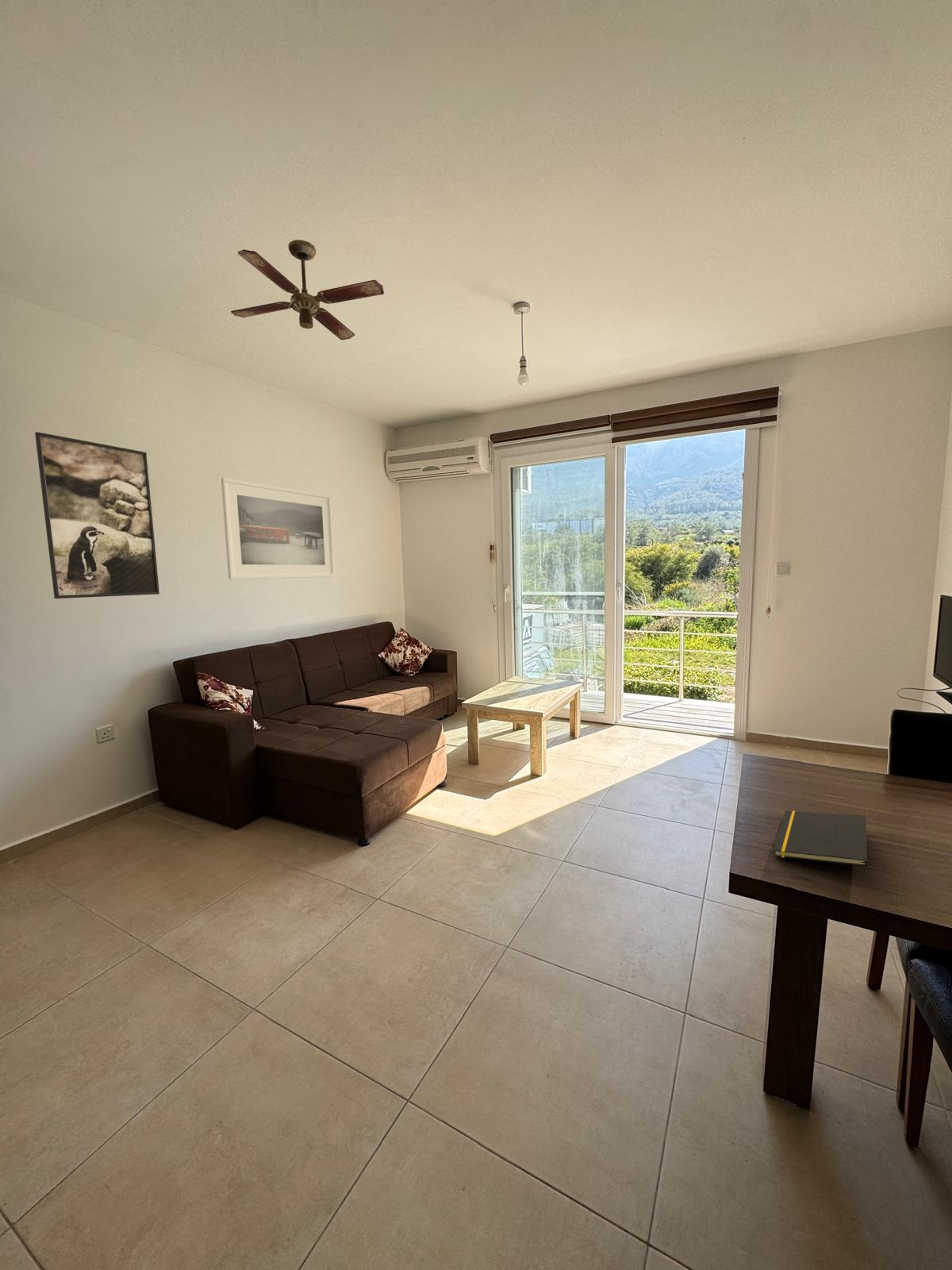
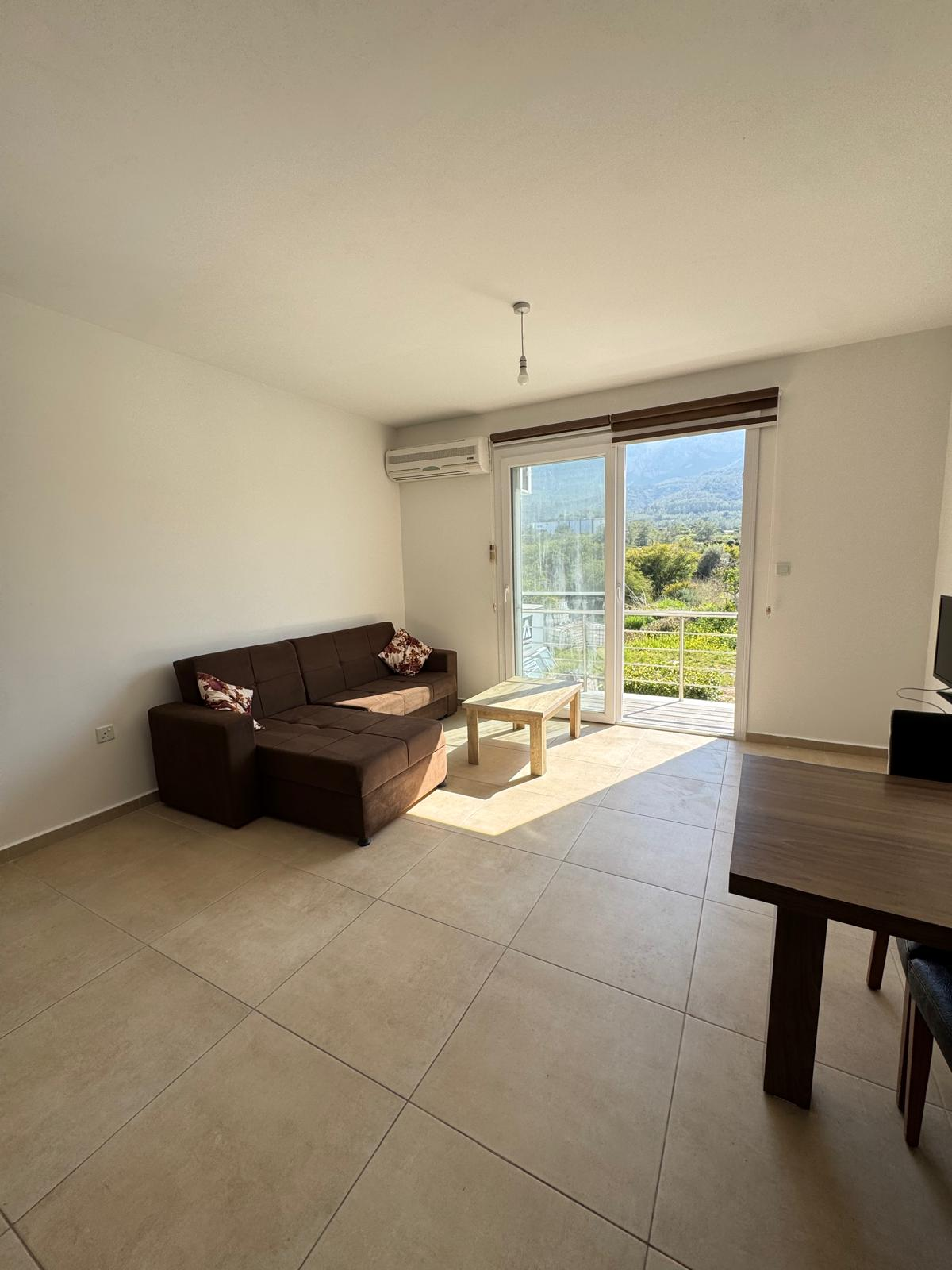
- notepad [774,810,868,868]
- ceiling fan [230,239,385,341]
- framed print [34,431,160,599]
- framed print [221,477,336,580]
